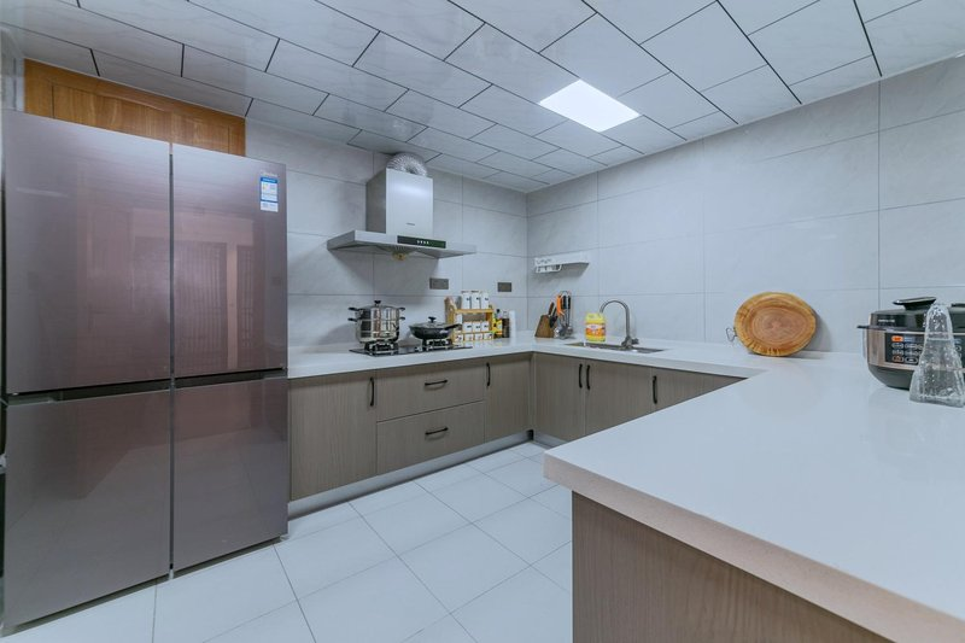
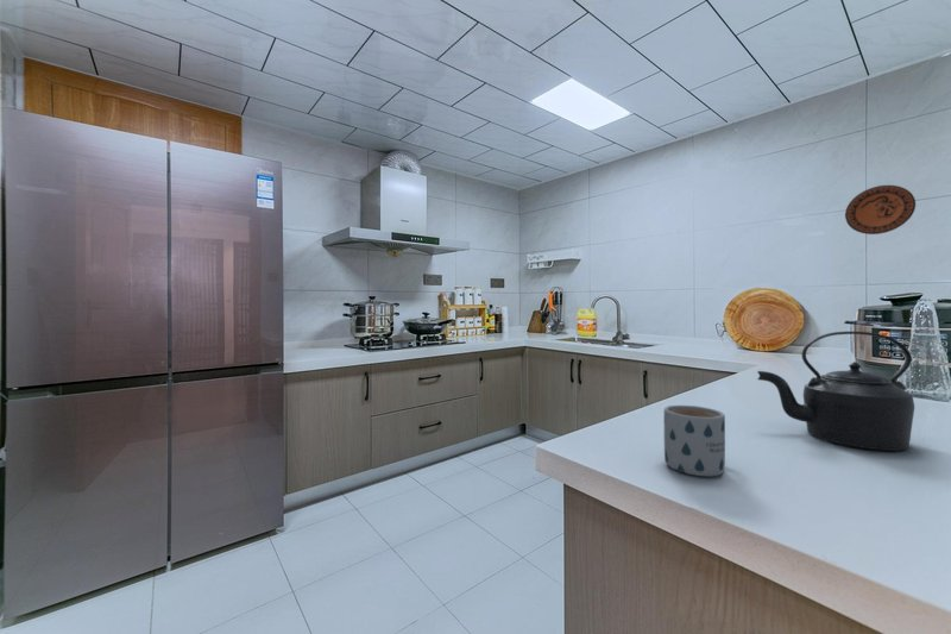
+ decorative plate [844,184,917,236]
+ mug [663,404,726,477]
+ kettle [756,331,915,452]
